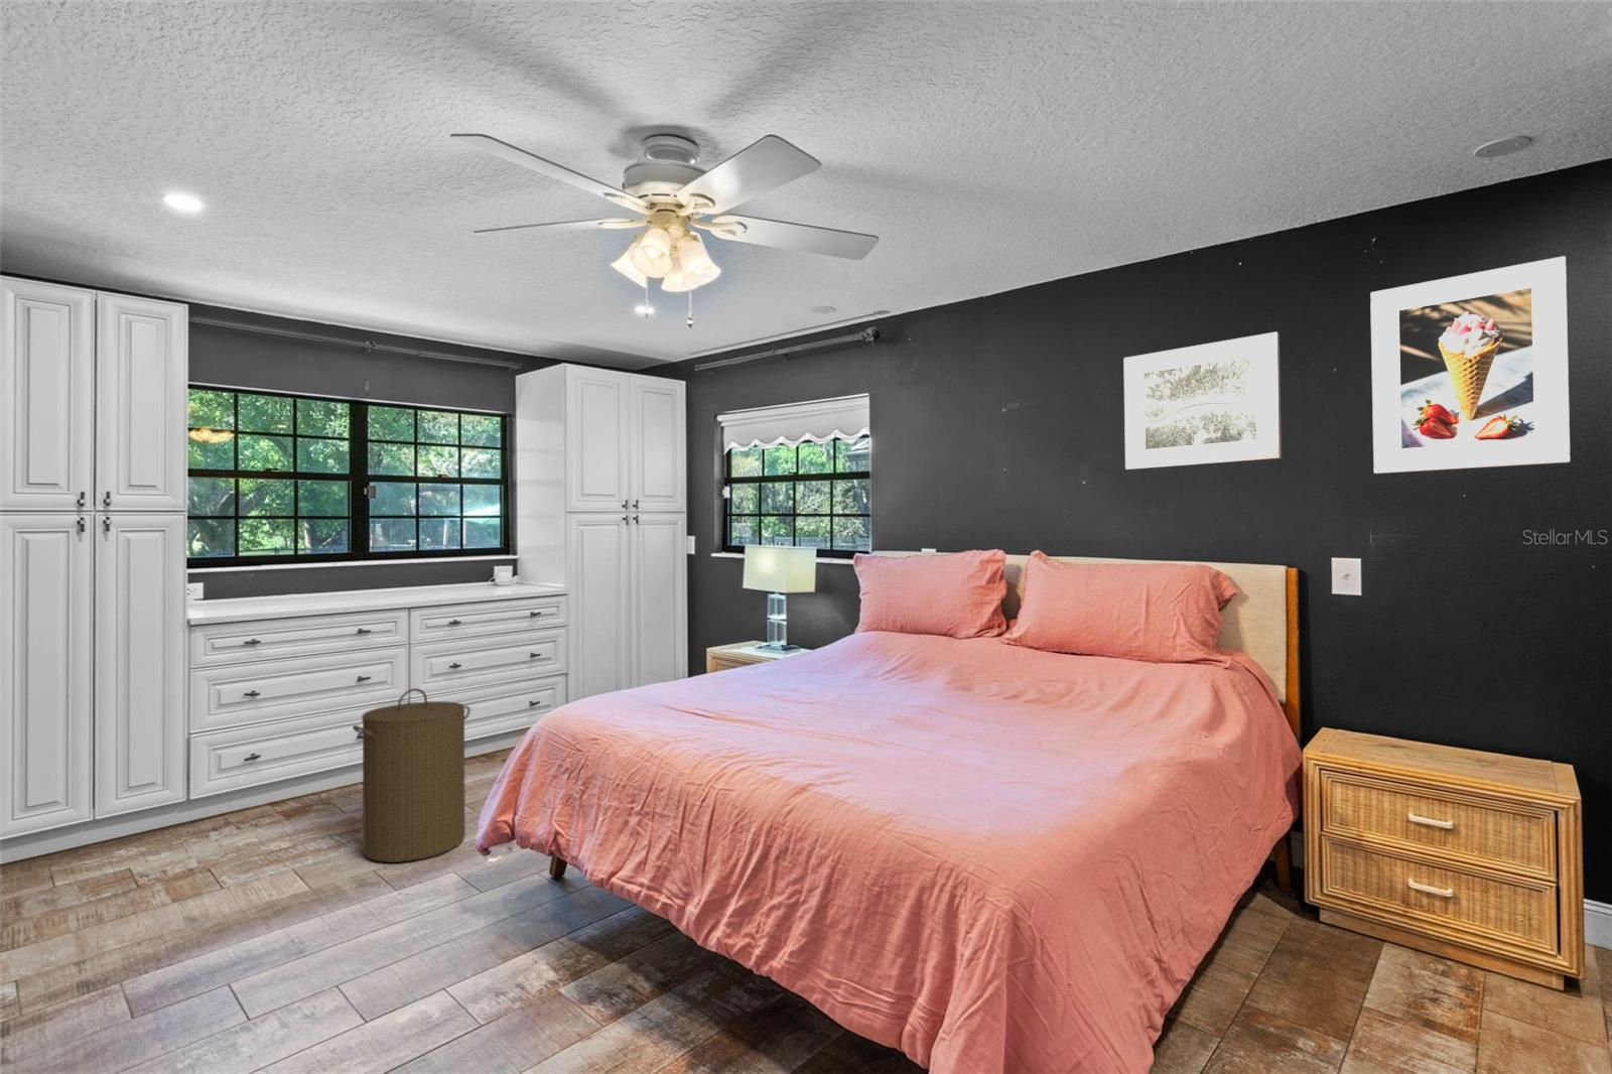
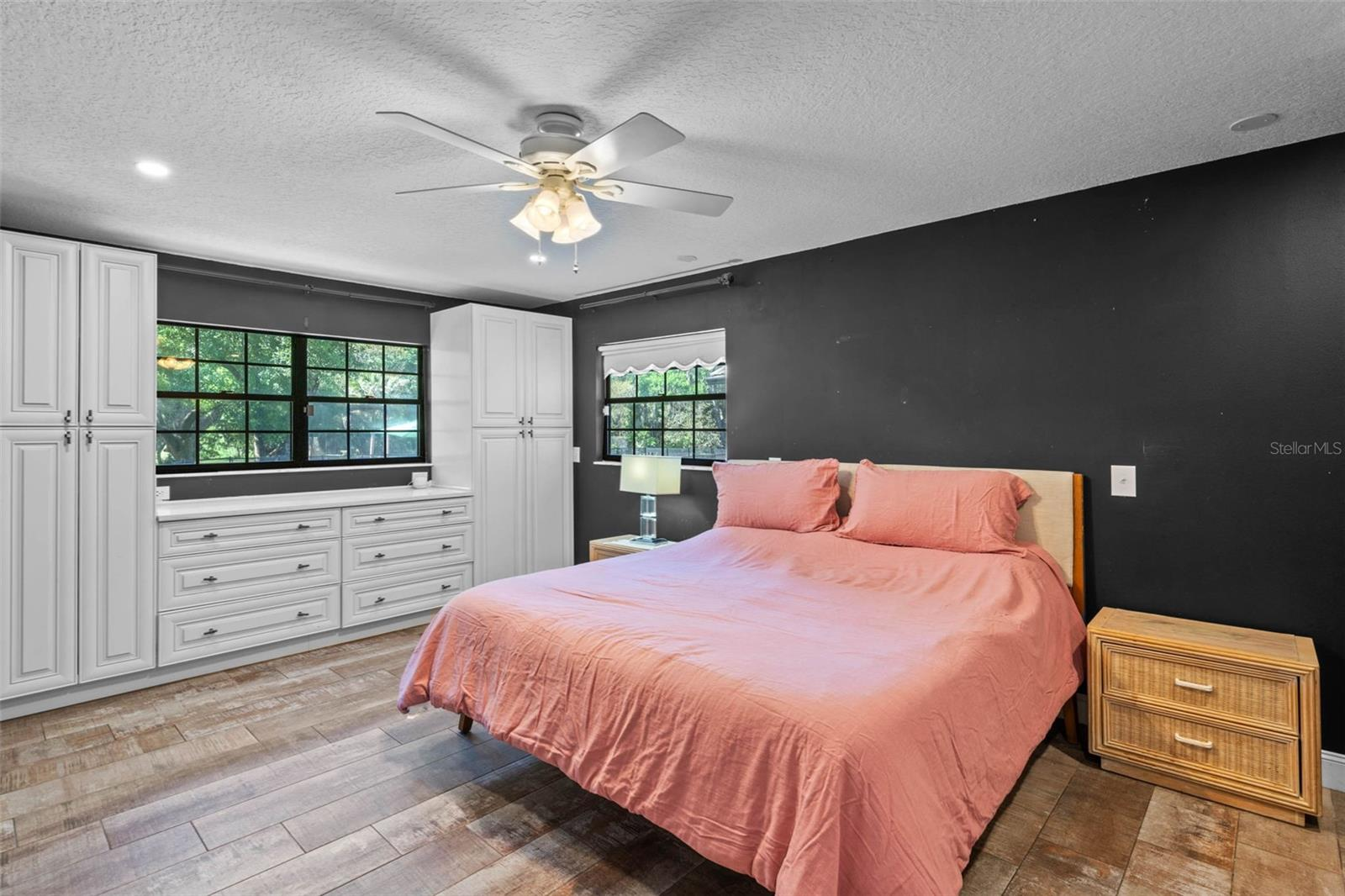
- laundry hamper [351,687,471,863]
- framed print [1369,255,1571,475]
- wall art [1122,331,1282,471]
